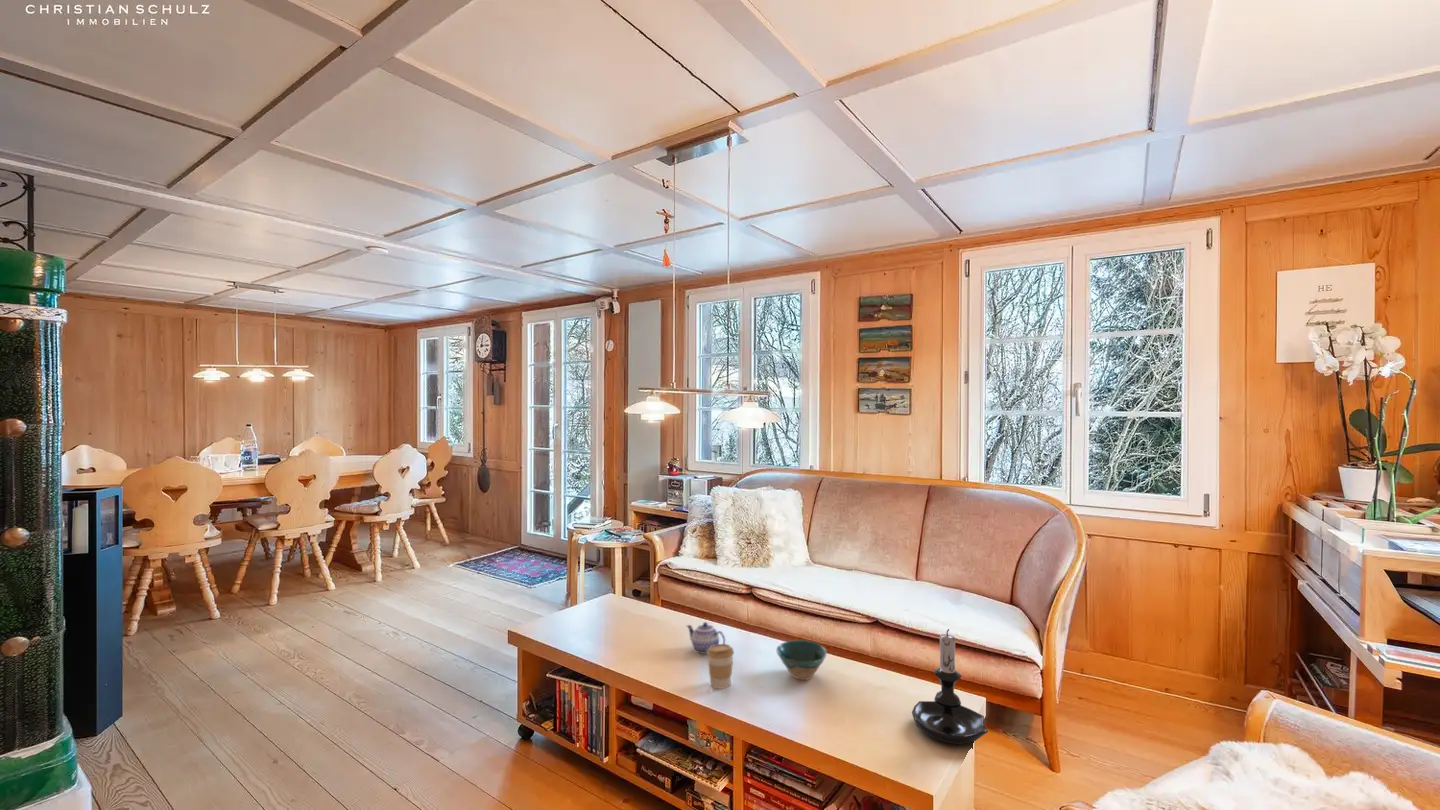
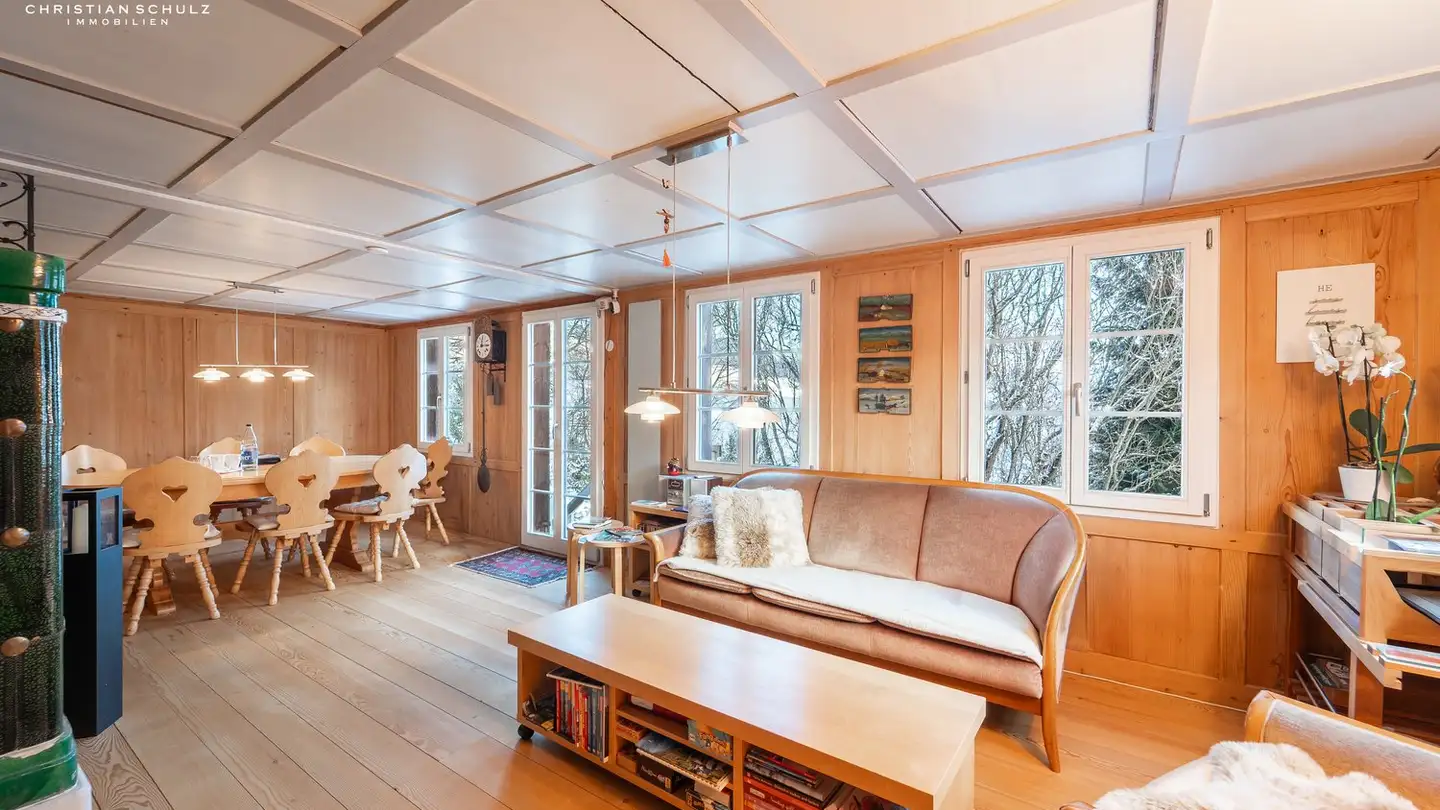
- bowl [775,639,828,681]
- candle holder [911,628,989,745]
- coffee cup [706,643,735,690]
- teapot [686,621,726,655]
